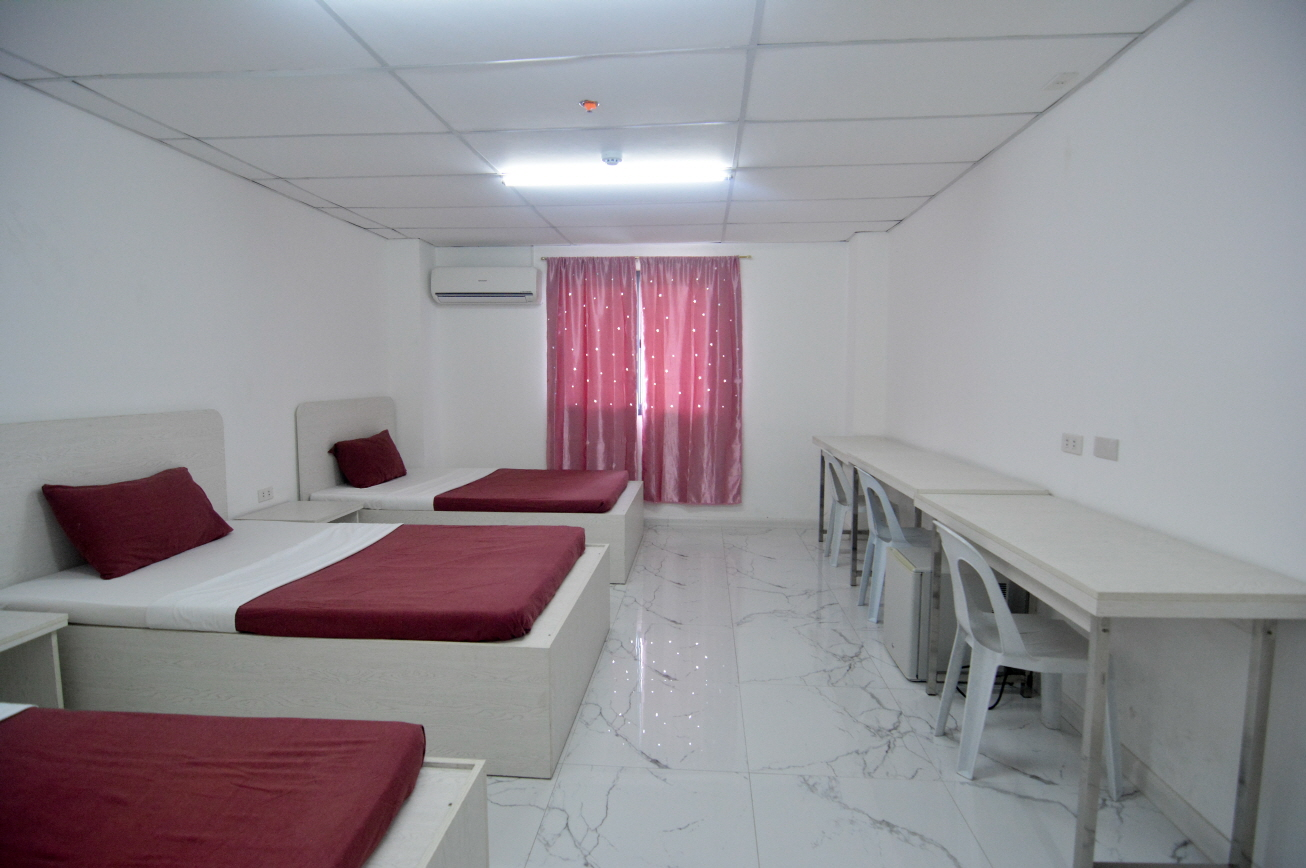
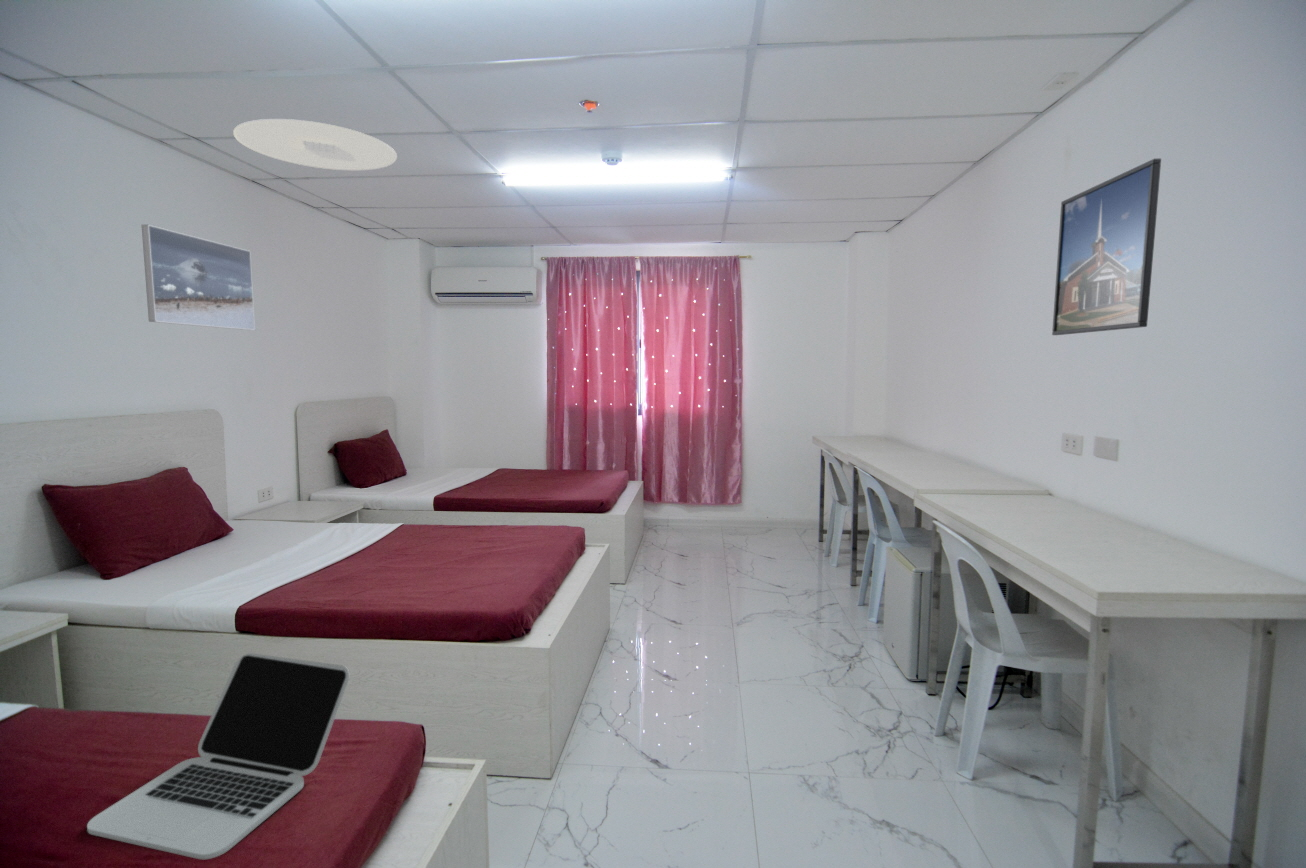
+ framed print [141,224,256,331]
+ ceiling light [232,118,398,171]
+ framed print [1051,158,1162,336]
+ laptop [86,652,350,860]
